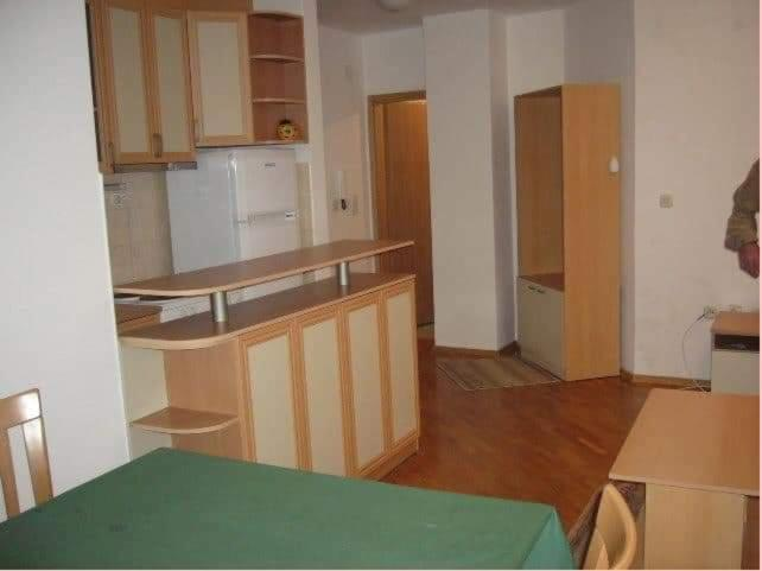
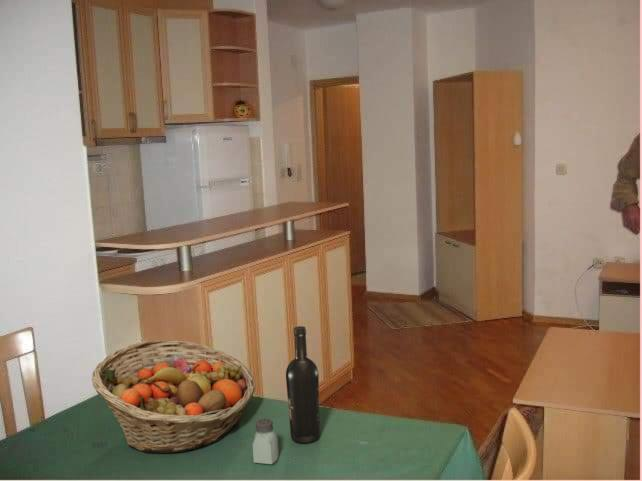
+ saltshaker [252,418,280,465]
+ wine bottle [285,325,321,445]
+ fruit basket [91,339,256,454]
